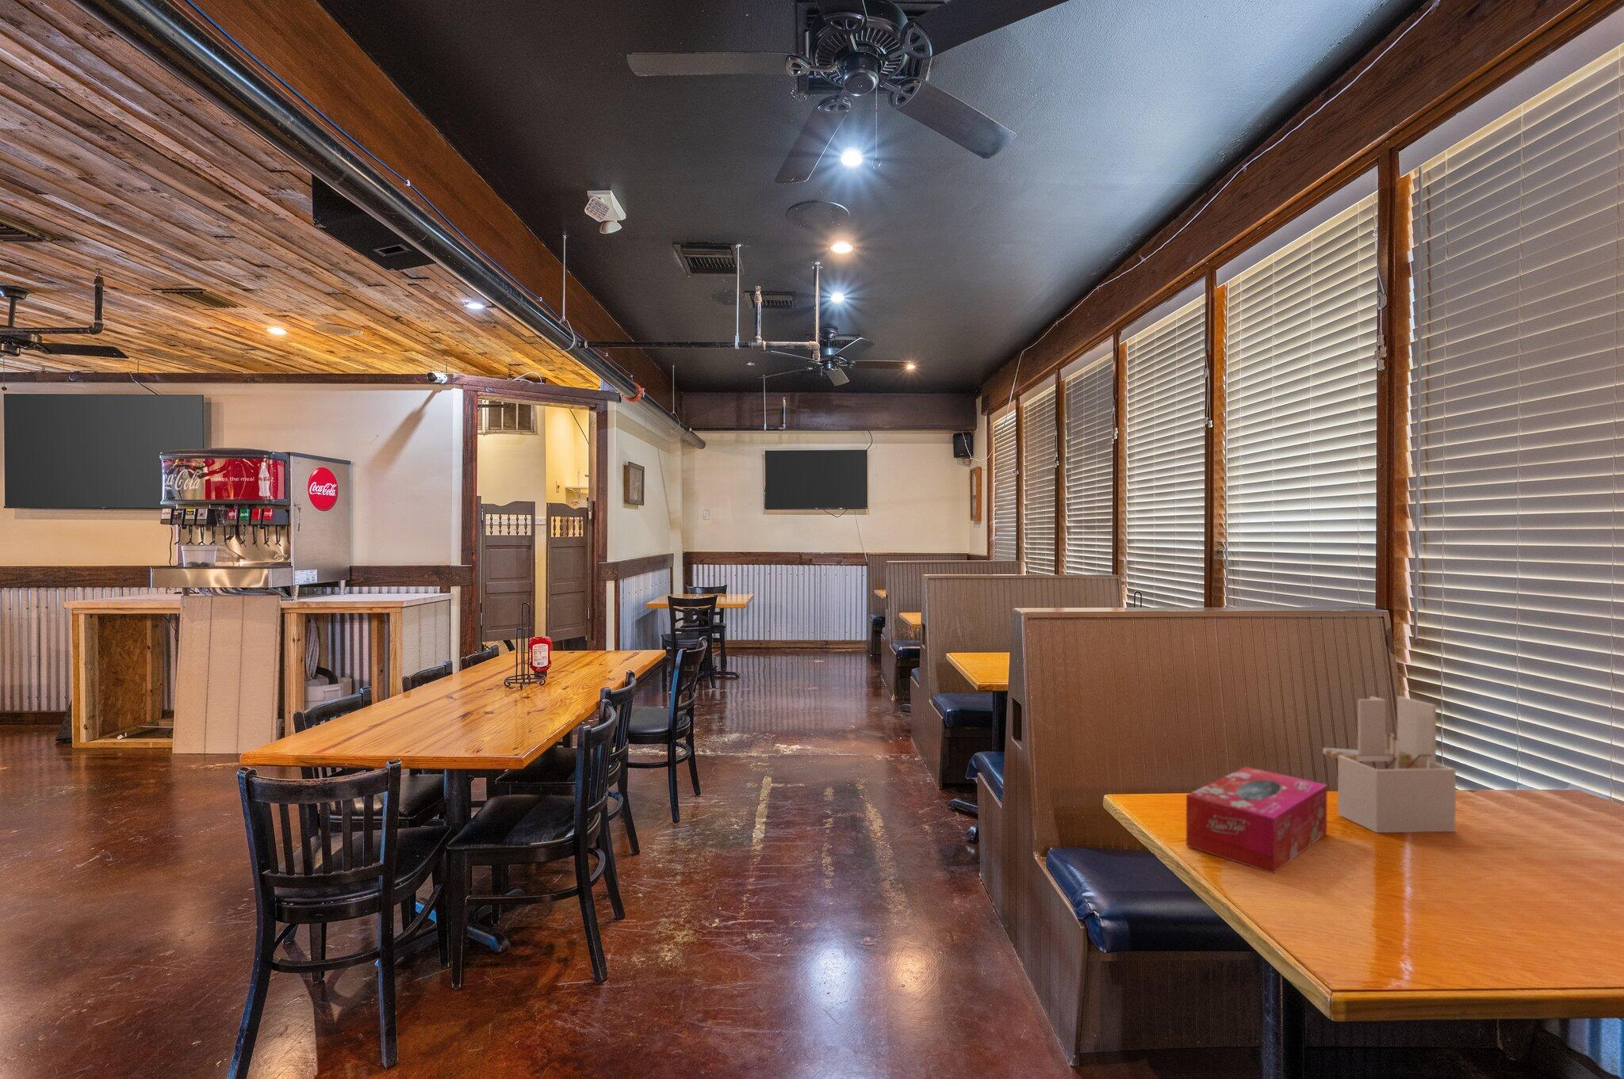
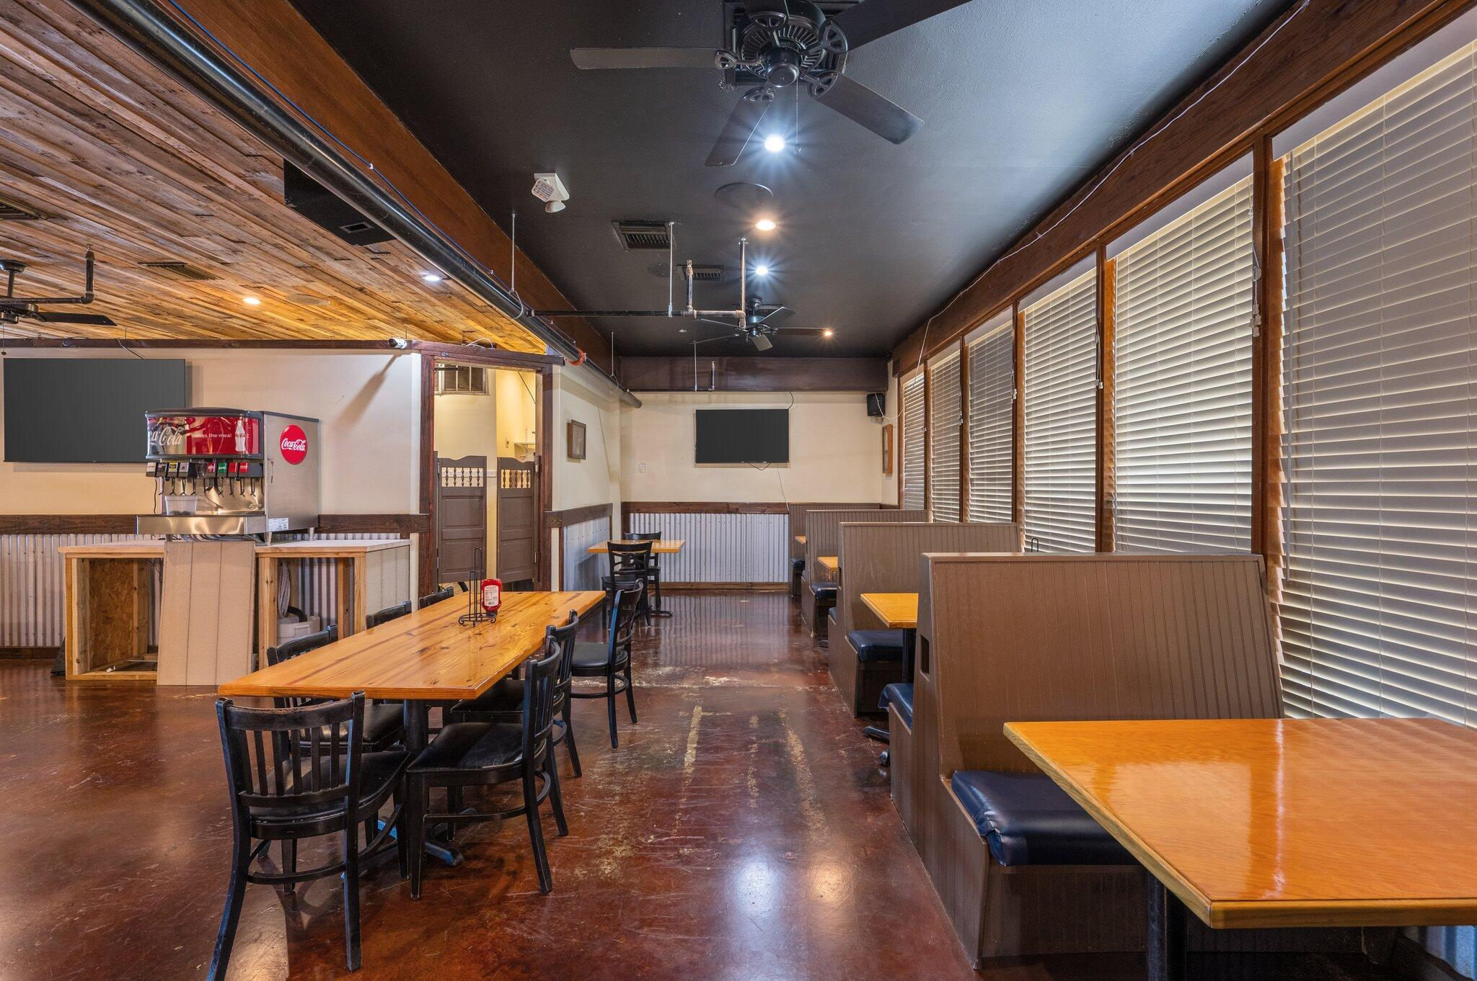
- tissue box [1185,766,1328,874]
- utensil holder [1323,696,1457,833]
